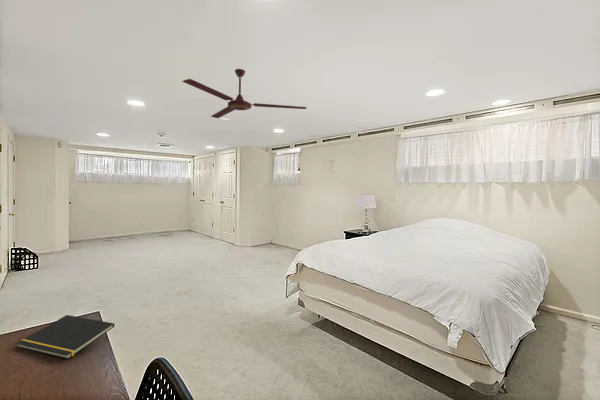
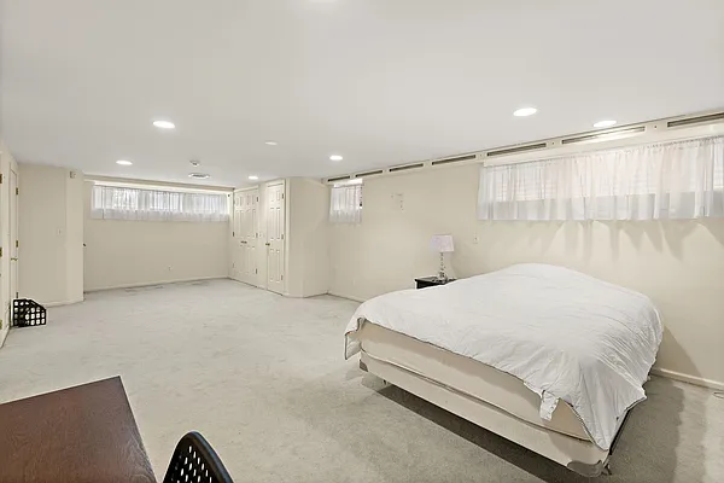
- notepad [15,314,116,360]
- ceiling fan [181,68,308,119]
